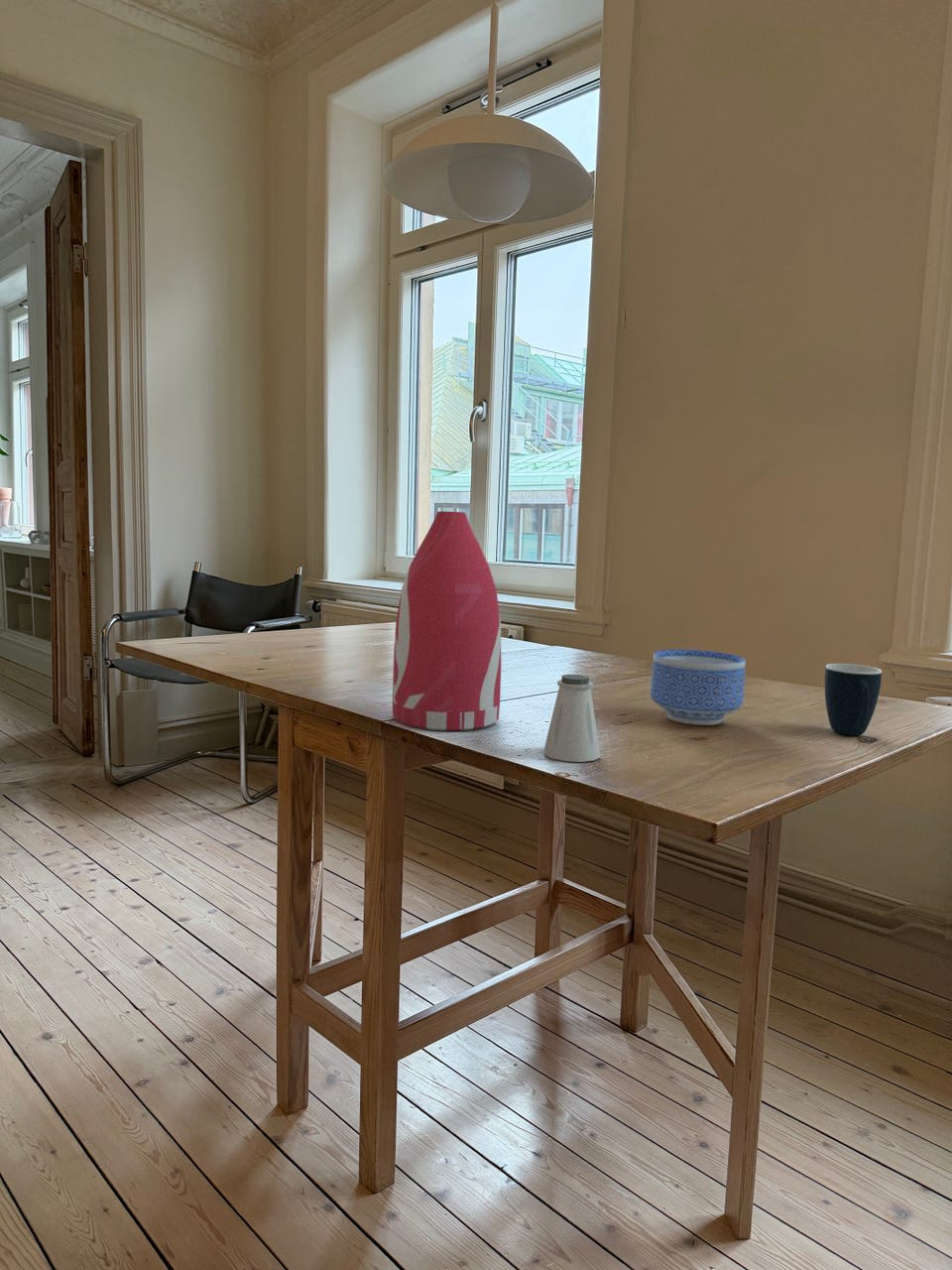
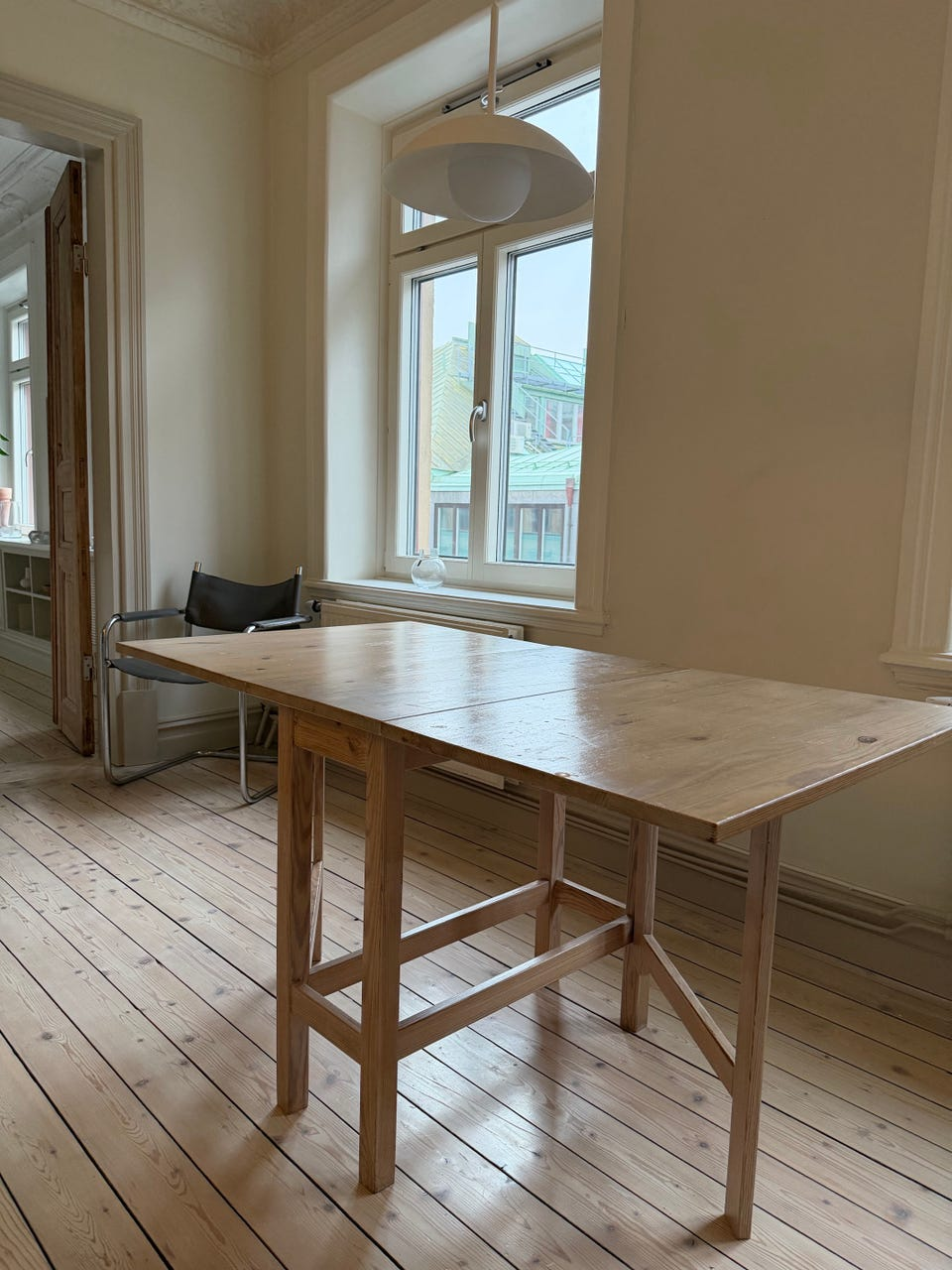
- saltshaker [542,674,601,763]
- bowl [650,649,747,726]
- mug [824,663,883,736]
- bottle [392,510,502,731]
